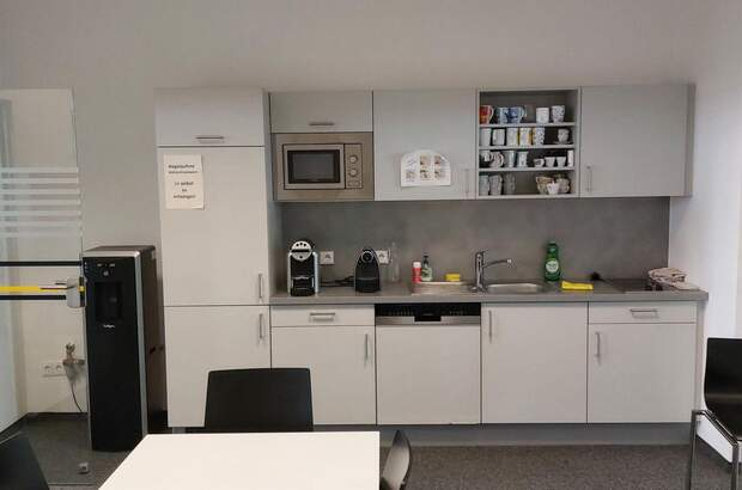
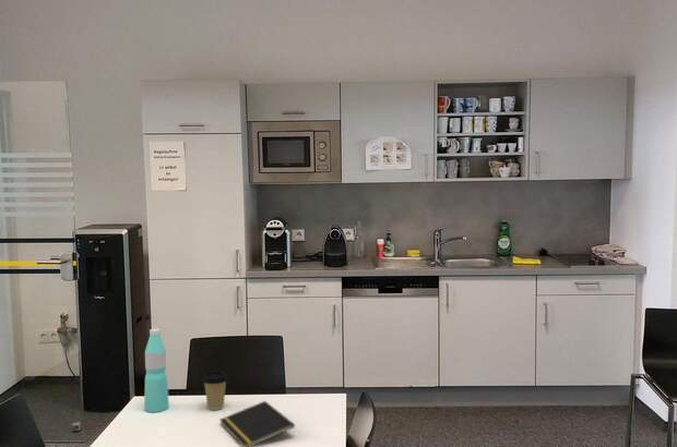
+ coffee cup [201,370,229,411]
+ water bottle [143,328,170,413]
+ notepad [218,400,296,447]
